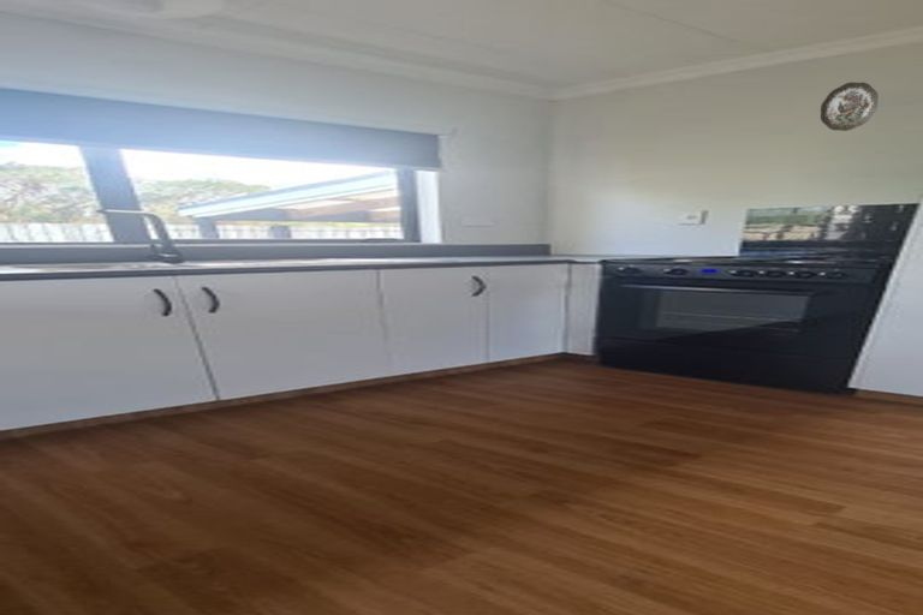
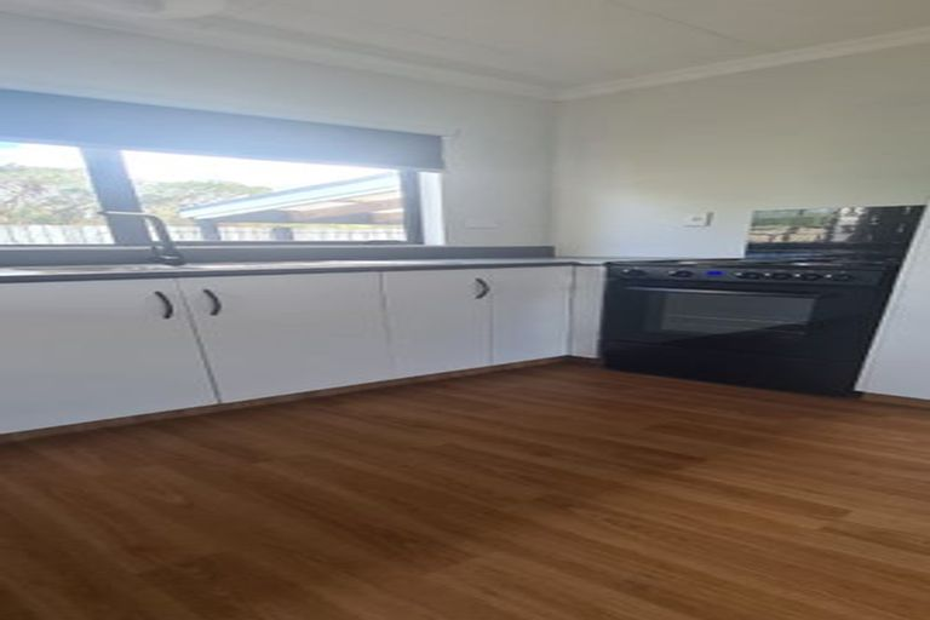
- decorative plate [820,82,879,132]
